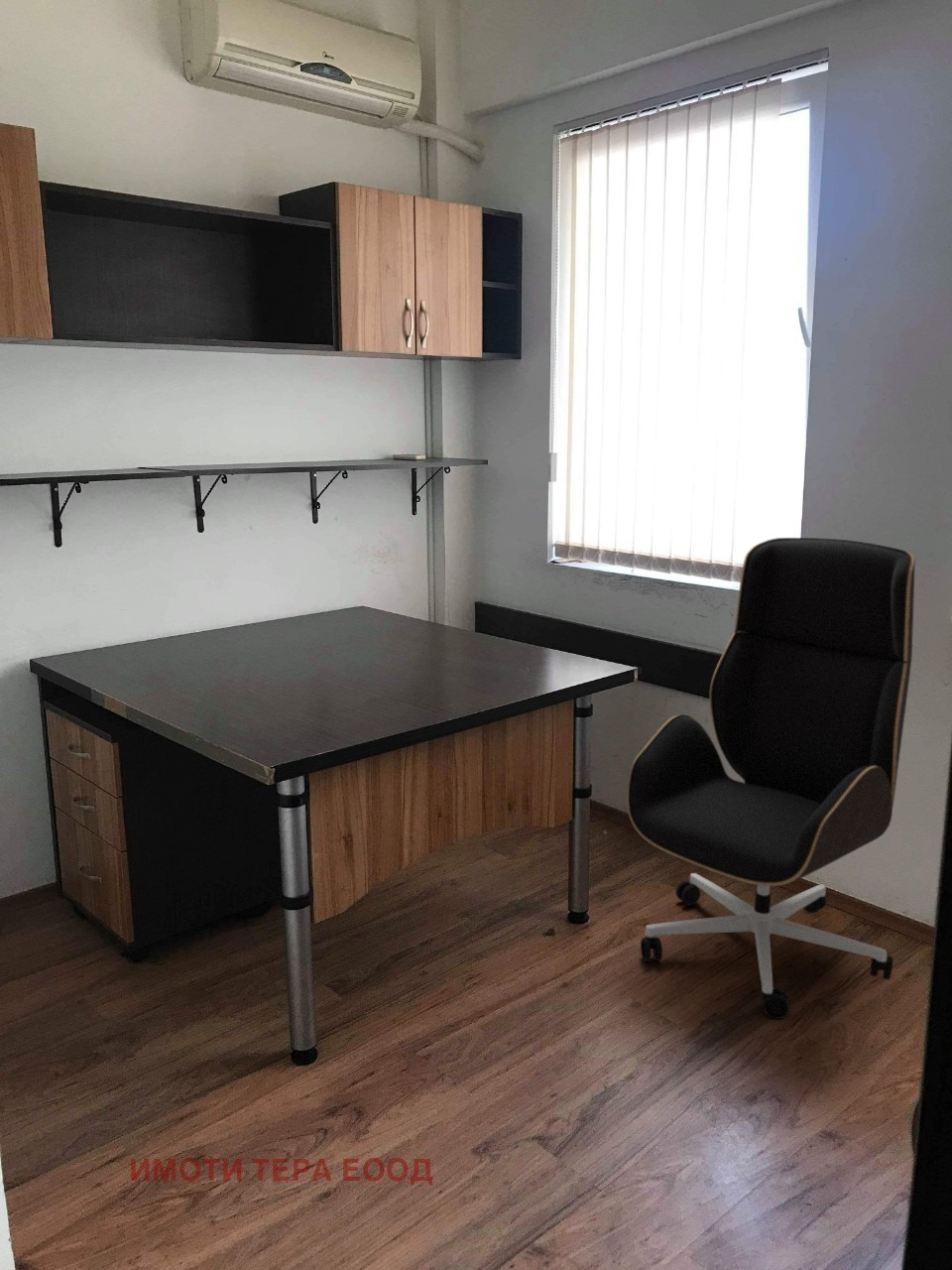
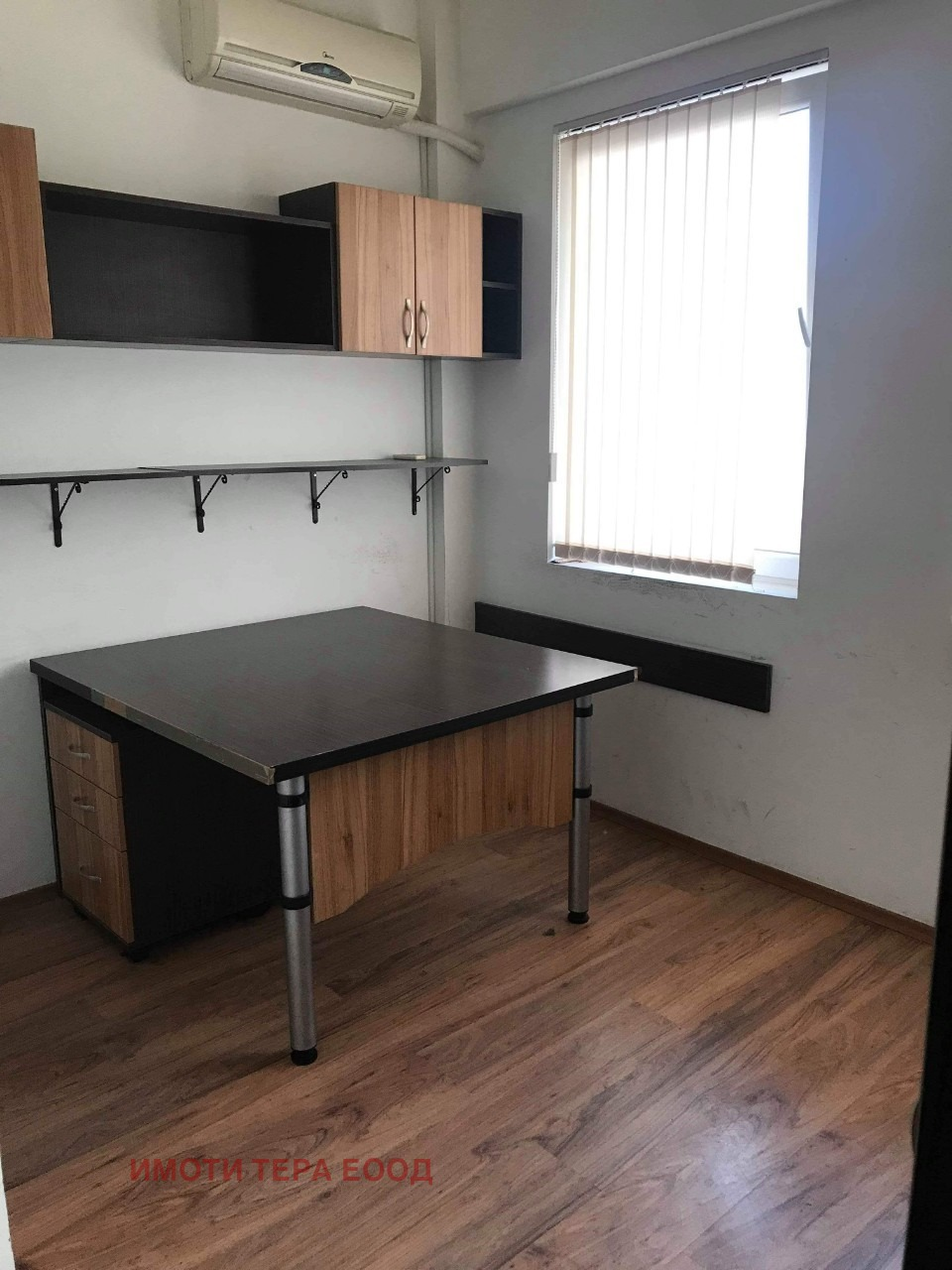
- office chair [626,537,915,1020]
